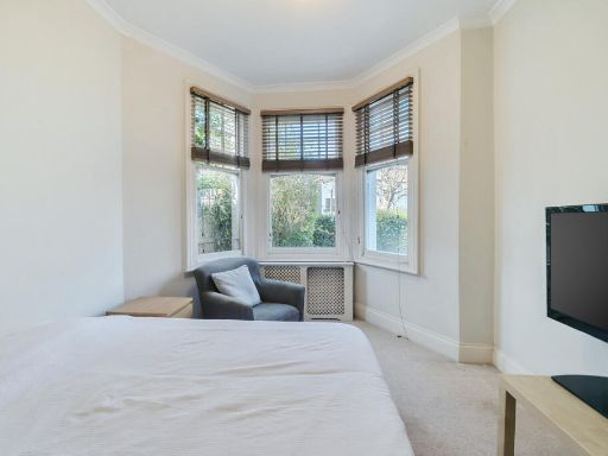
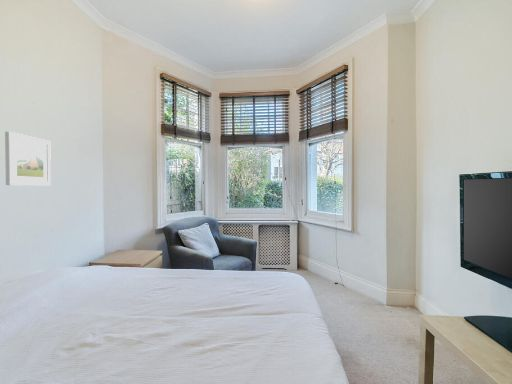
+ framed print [4,131,52,187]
